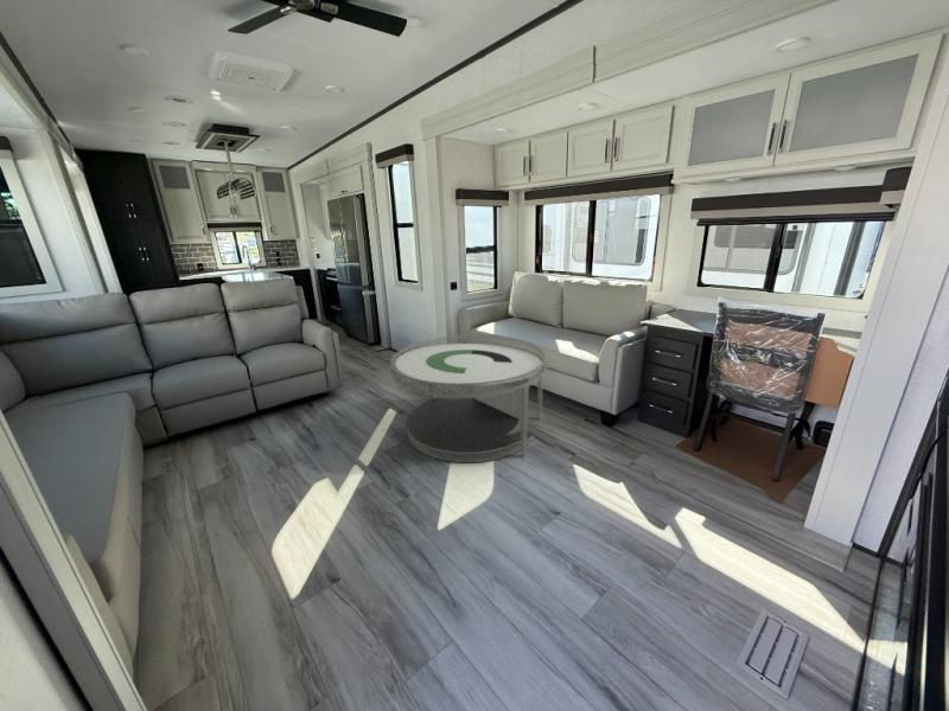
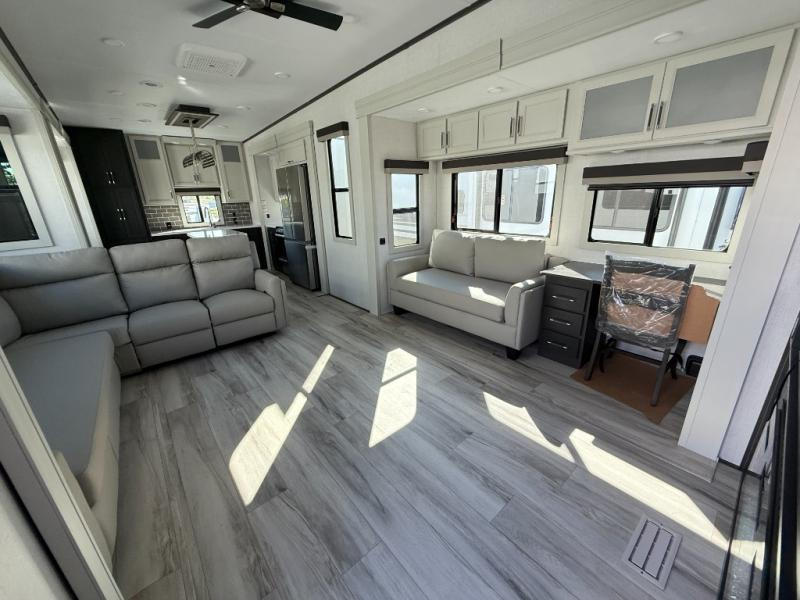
- coffee table [389,334,548,463]
